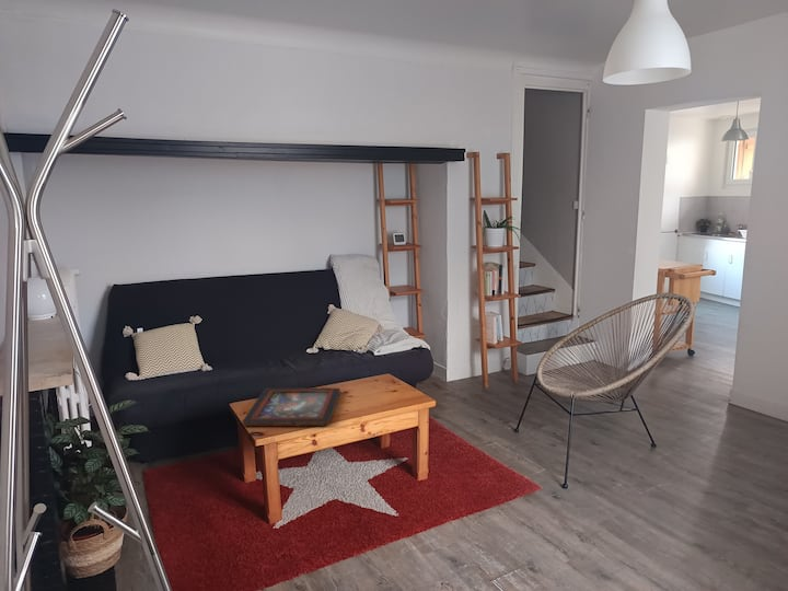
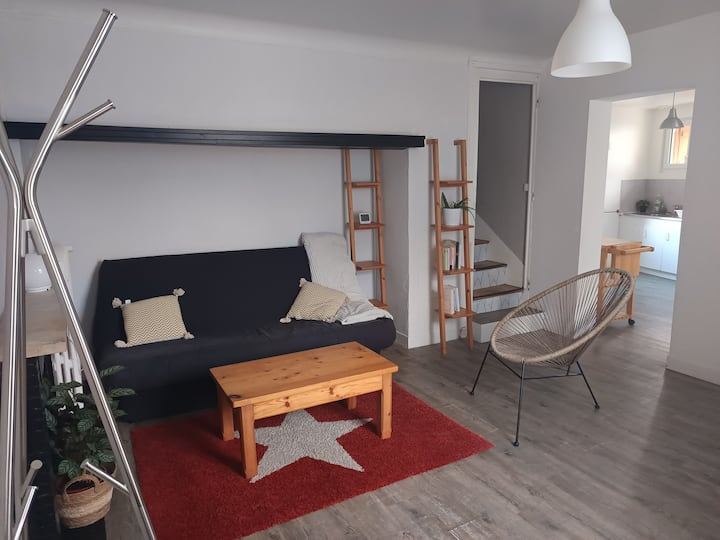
- decorative tray [241,386,341,427]
